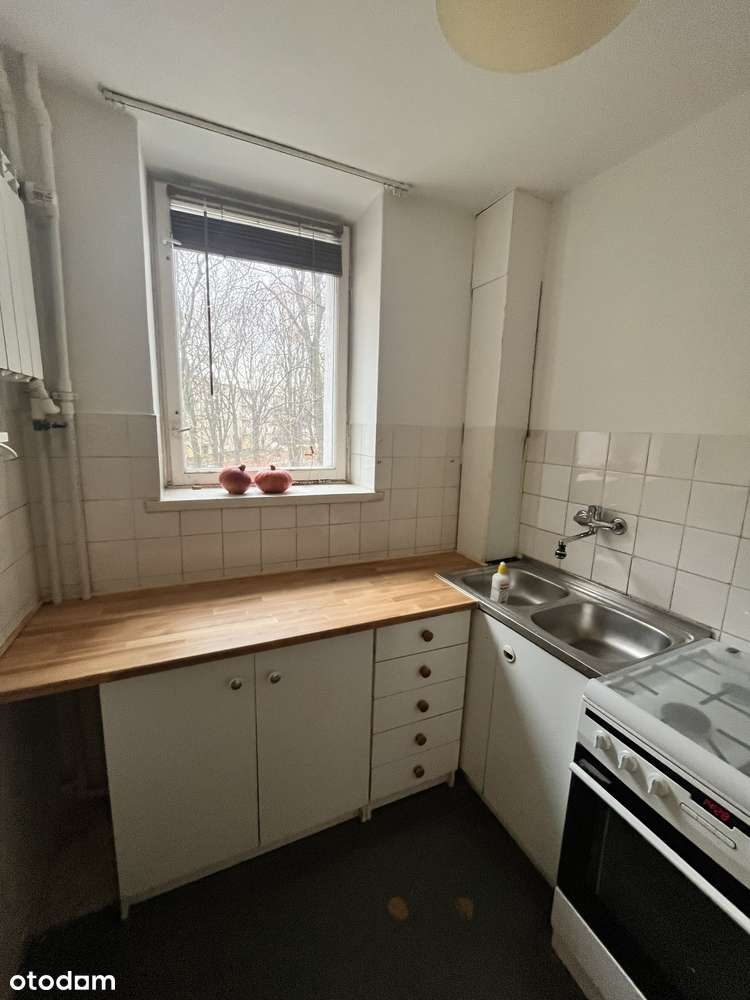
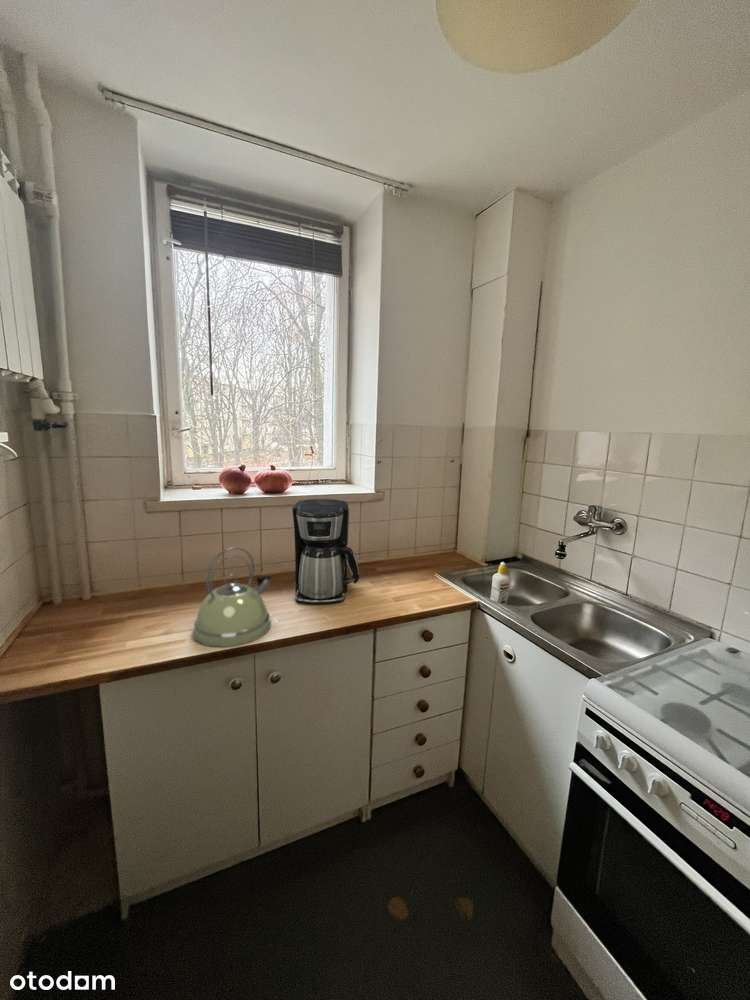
+ coffee maker [291,498,360,605]
+ kettle [192,546,273,648]
